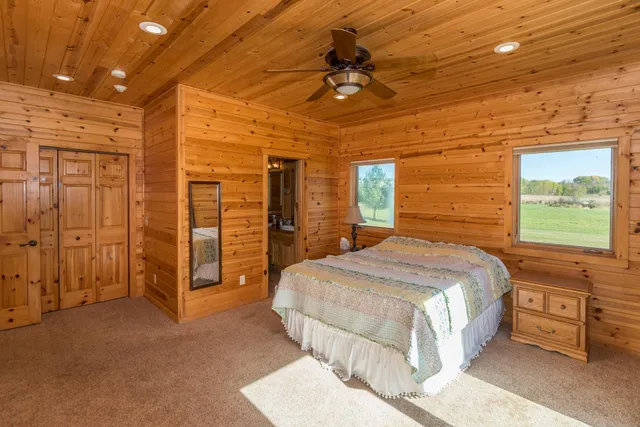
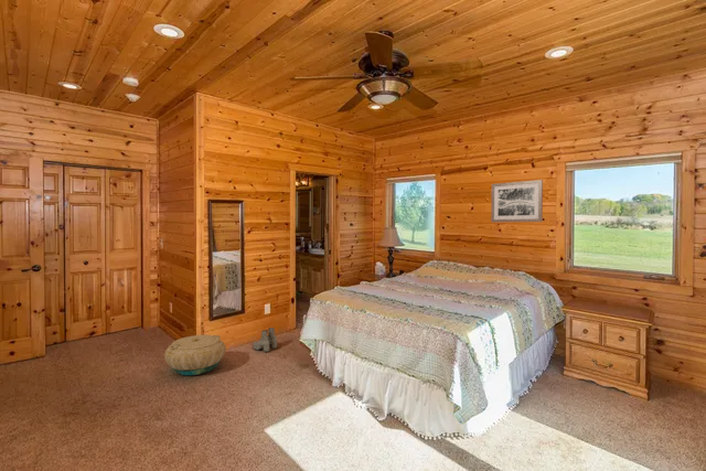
+ basket [163,334,227,376]
+ boots [253,327,278,353]
+ wall art [490,179,544,223]
